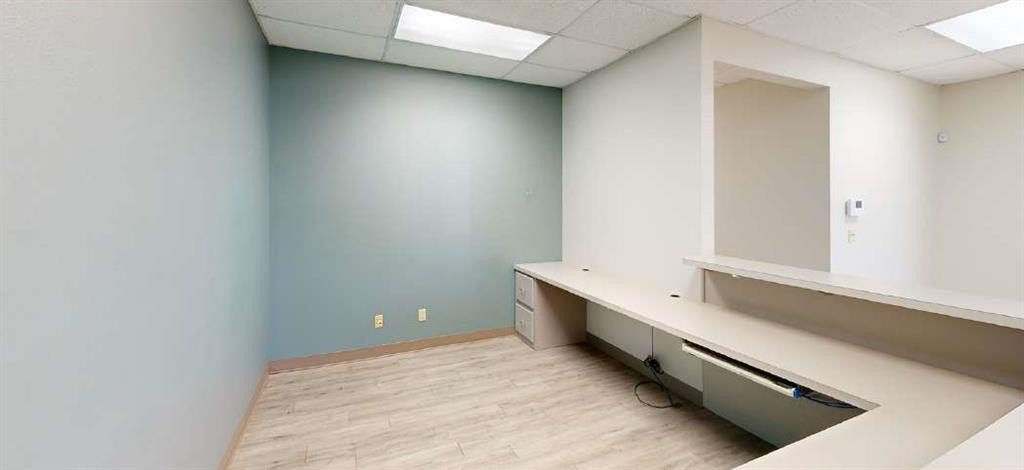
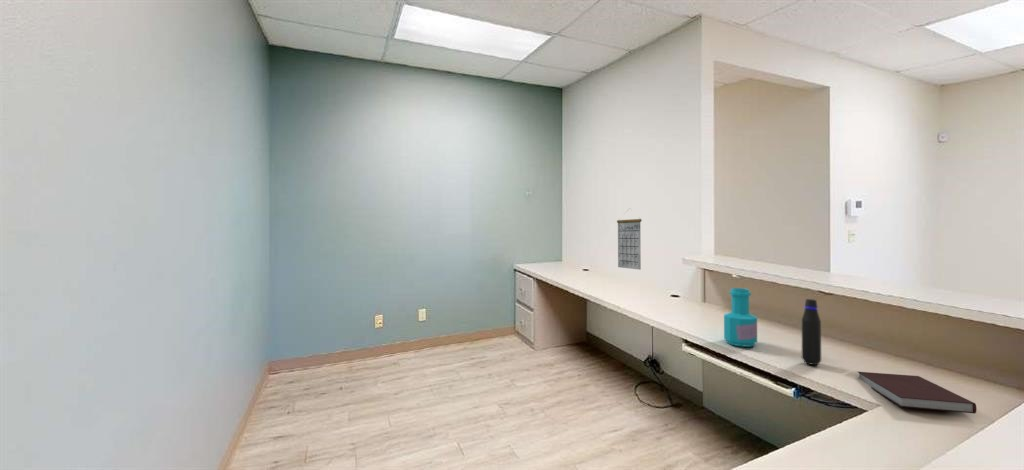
+ notebook [857,371,977,414]
+ water bottle [801,298,822,366]
+ calendar [616,207,643,271]
+ bottle [723,287,758,348]
